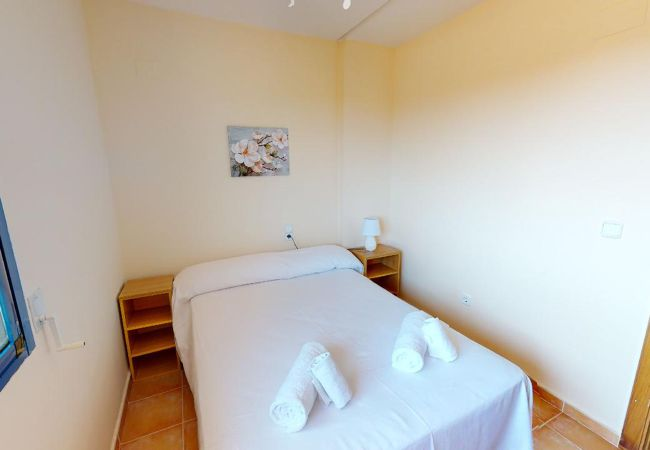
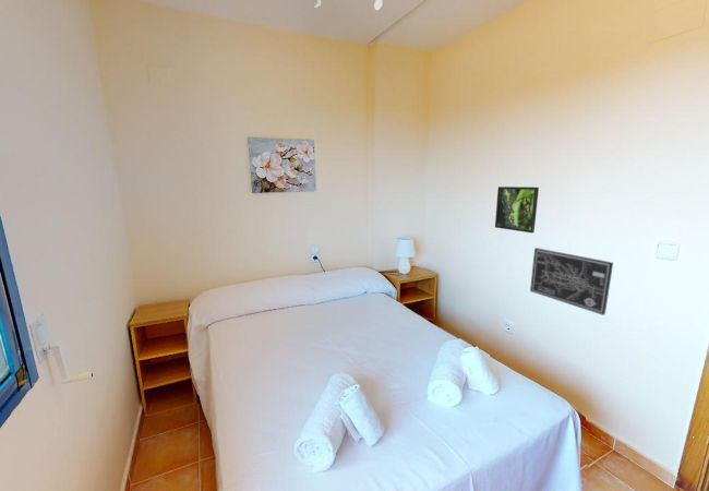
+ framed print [494,185,540,233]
+ wall art [529,247,614,316]
